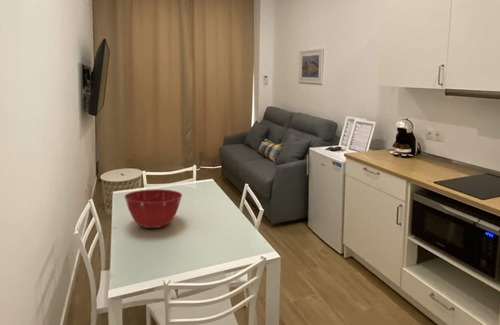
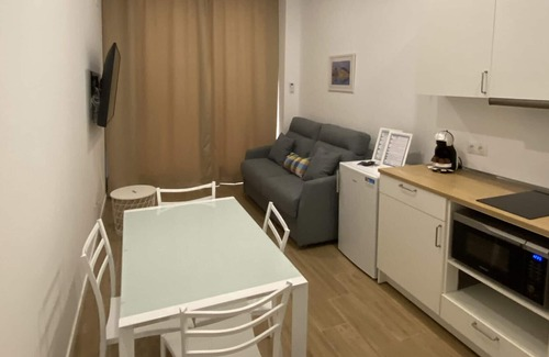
- mixing bowl [123,188,183,229]
